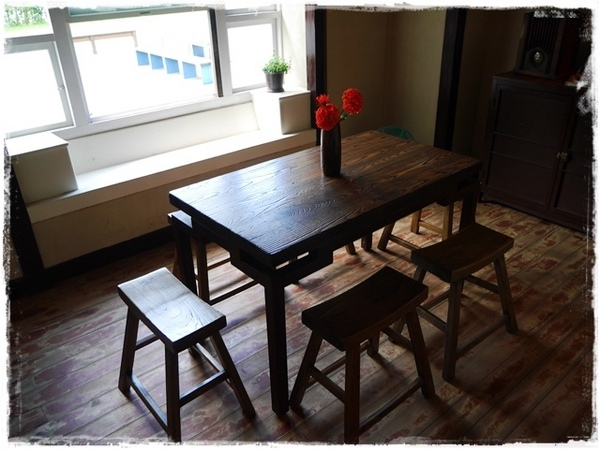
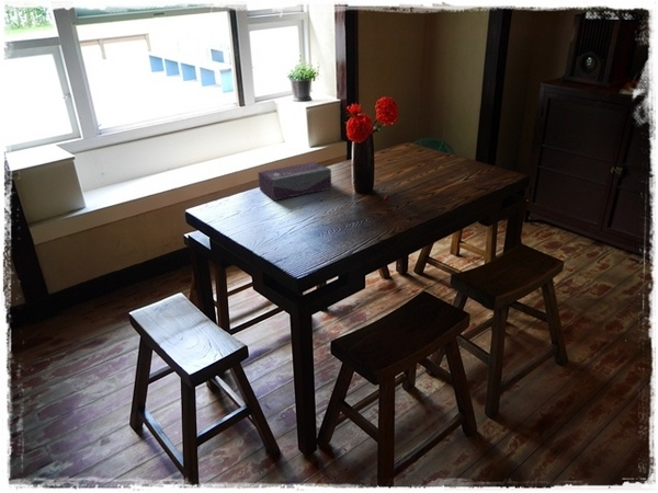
+ tissue box [257,161,332,202]
